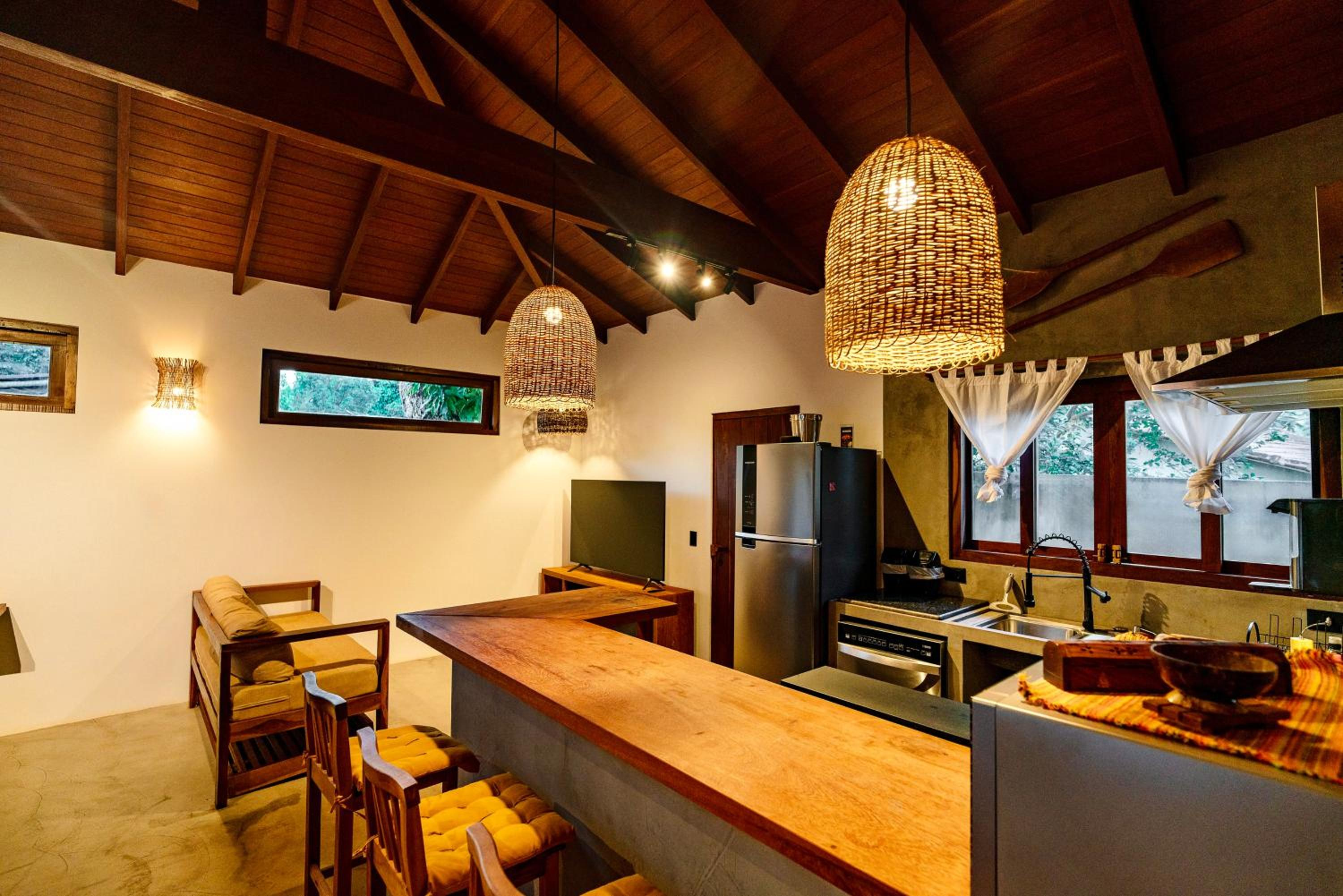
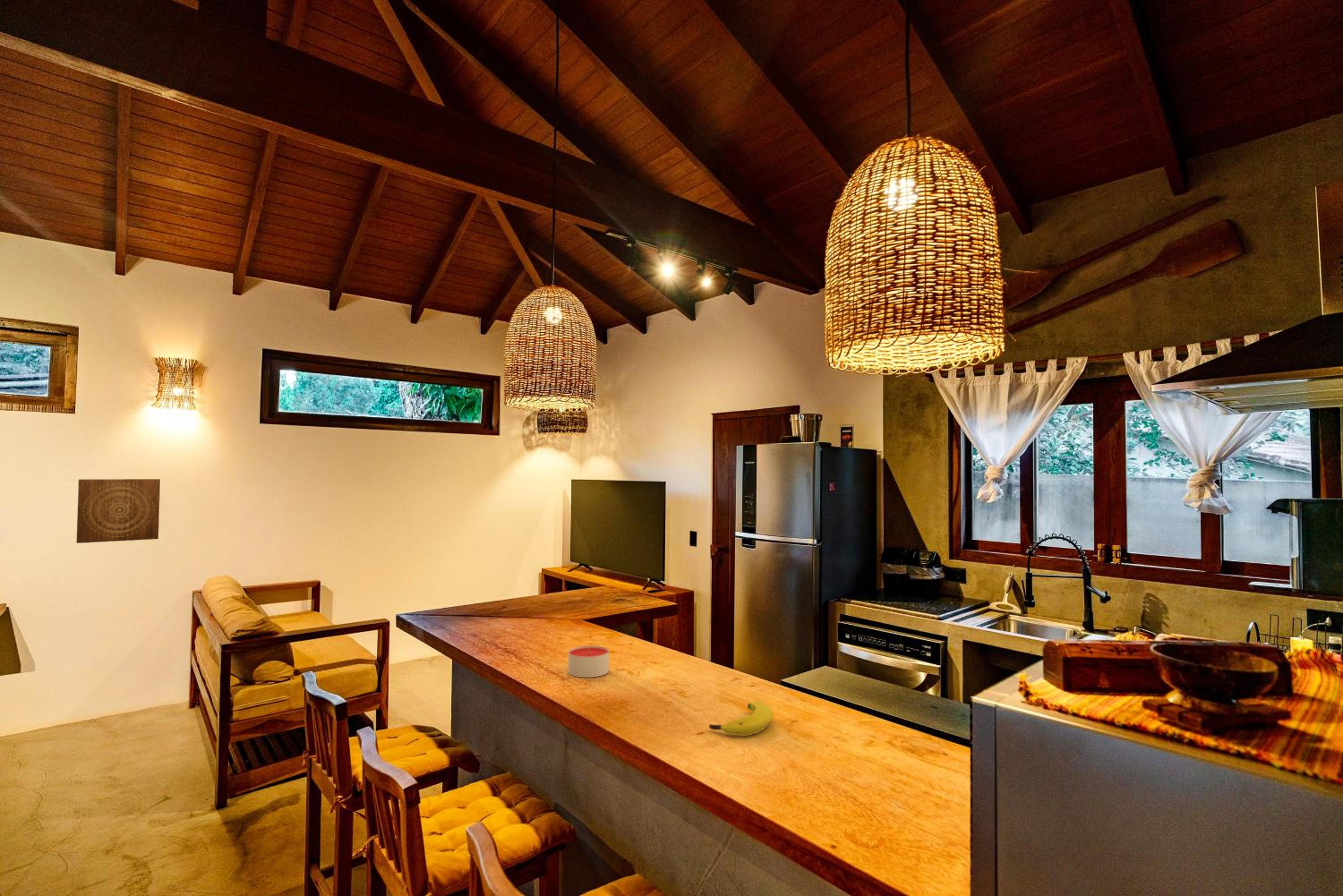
+ wall art [76,478,161,544]
+ banana [709,701,774,736]
+ candle [568,645,609,678]
